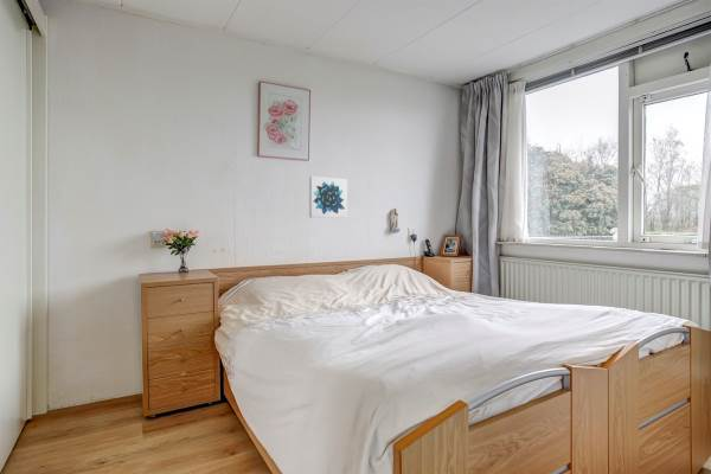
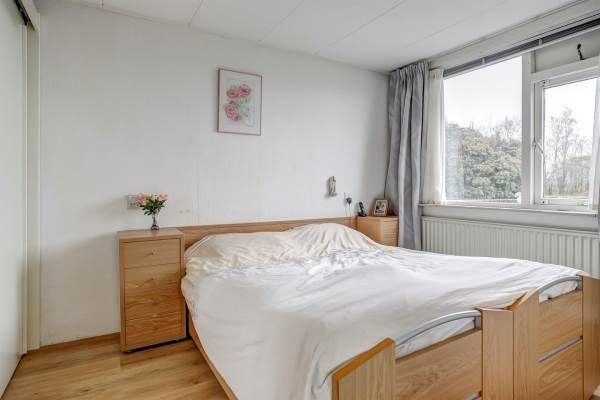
- wall art [308,175,348,219]
